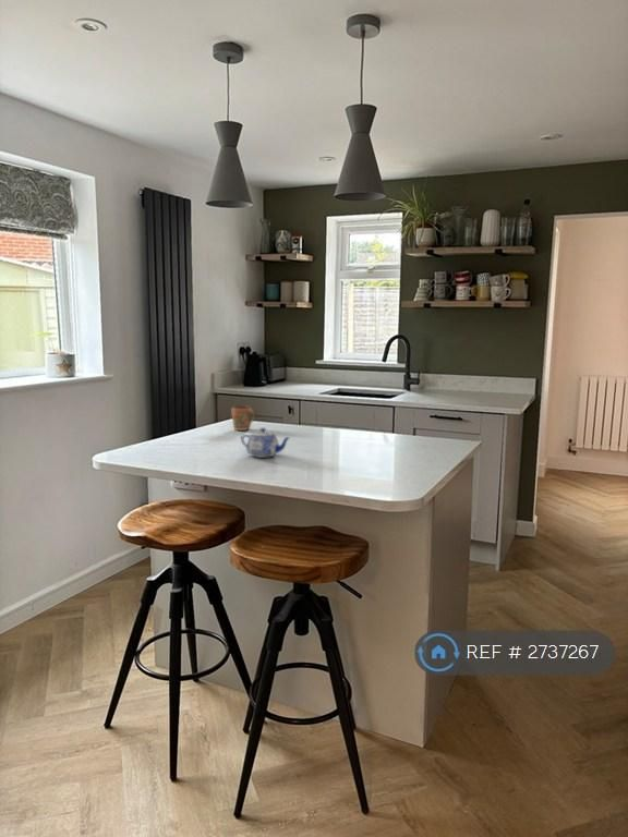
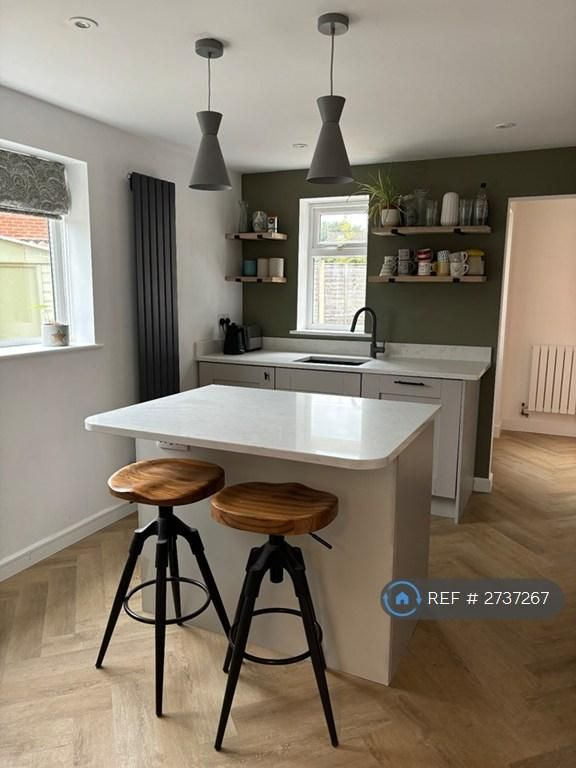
- mug [230,404,256,432]
- teapot [240,427,292,459]
